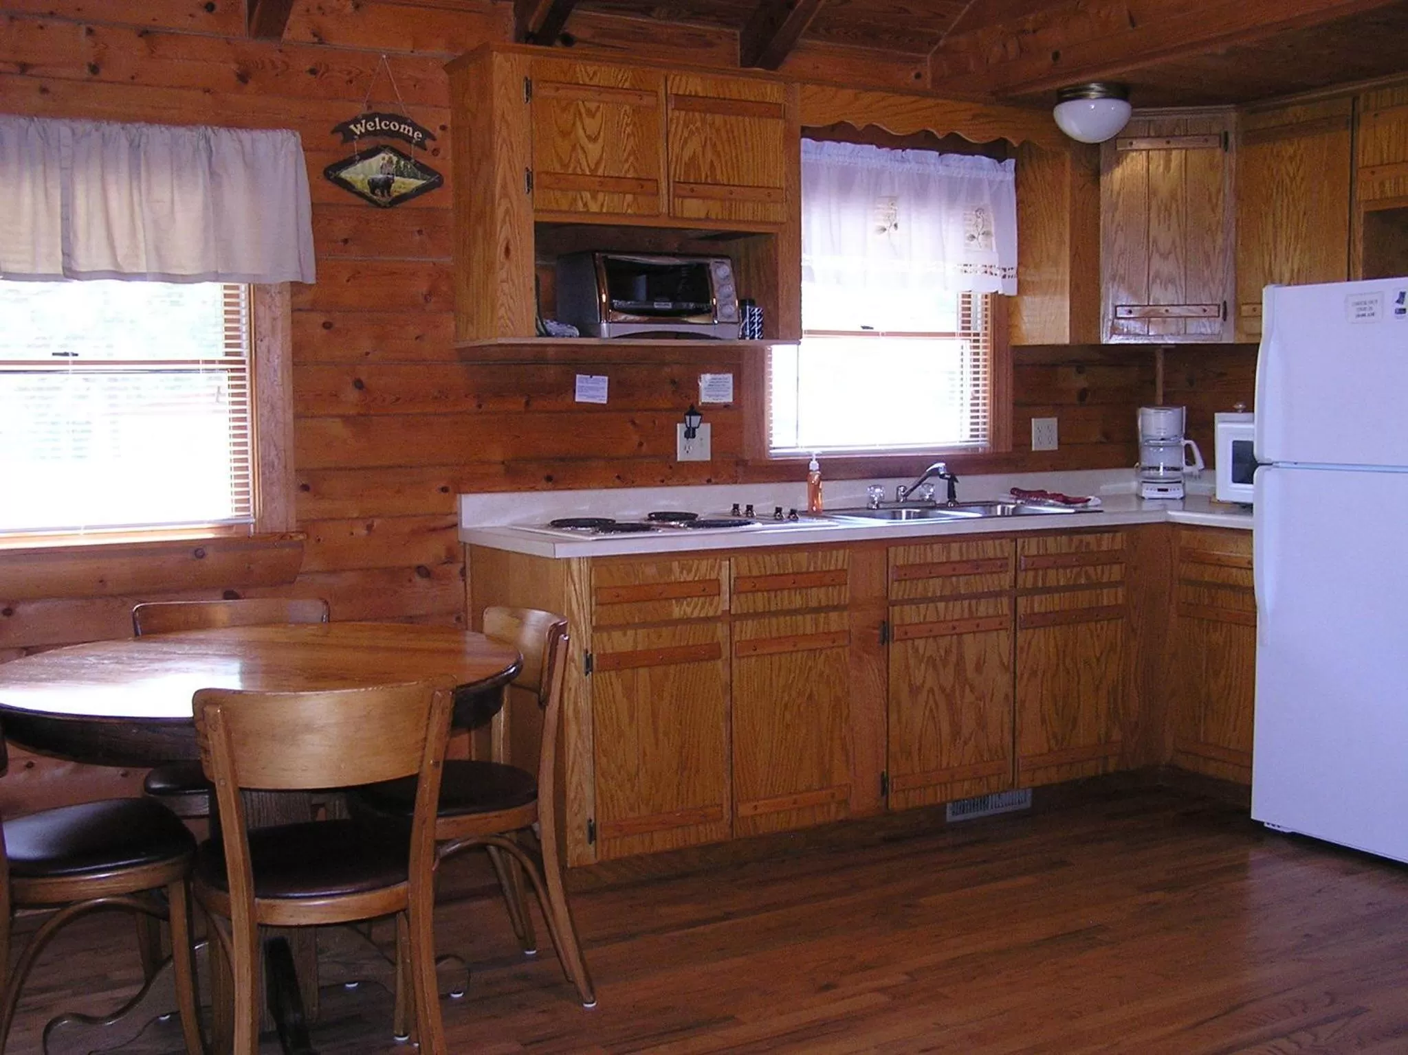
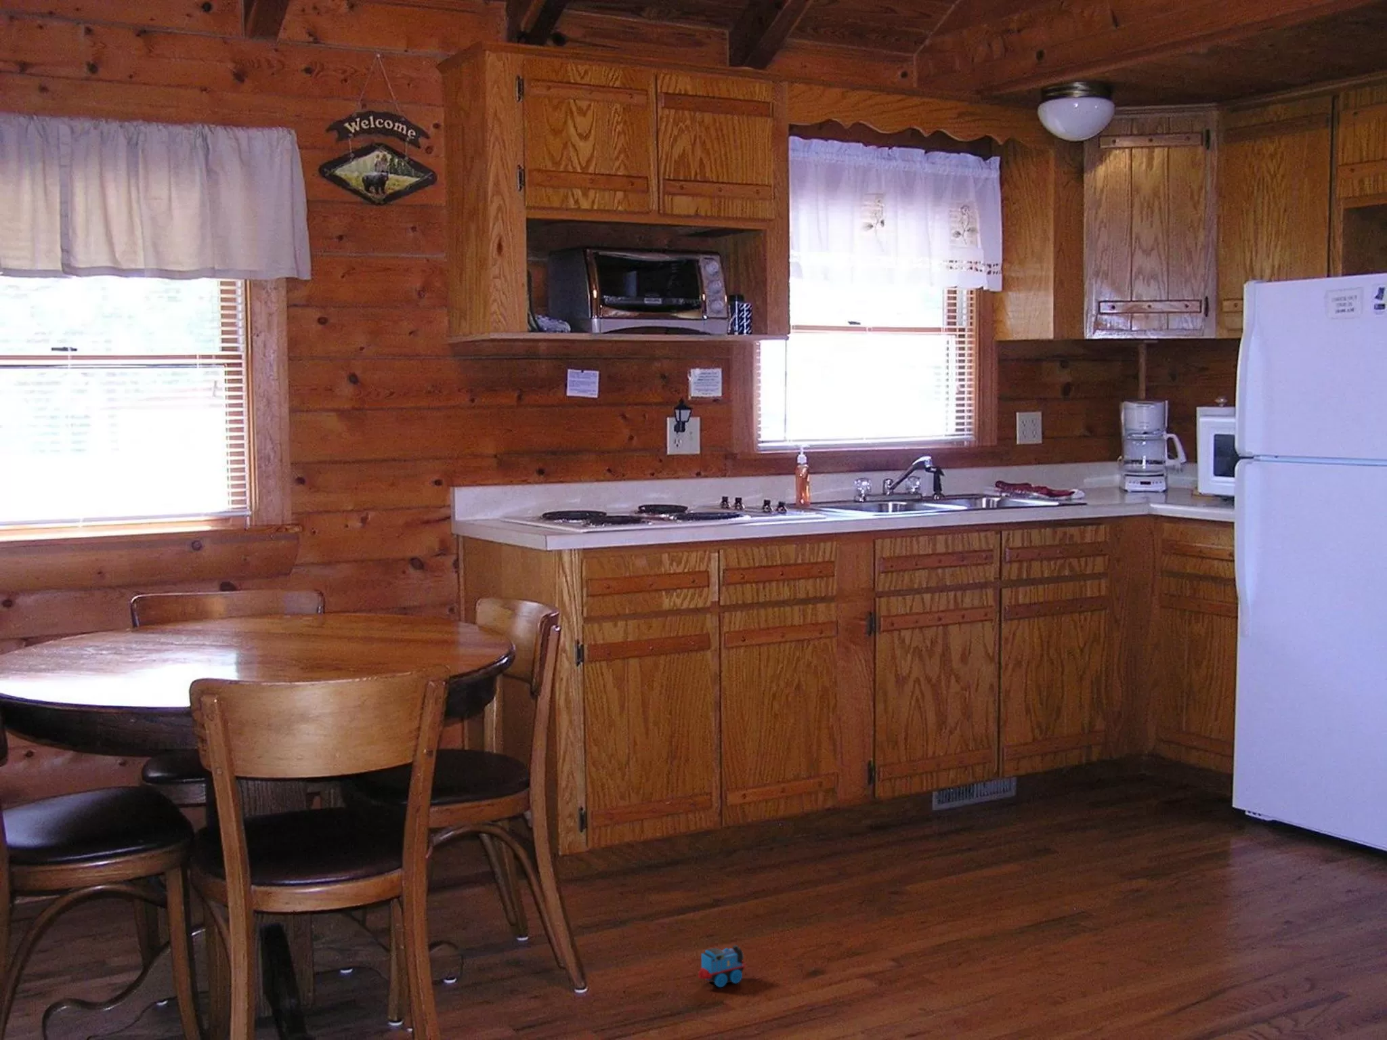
+ toy train [698,945,747,988]
